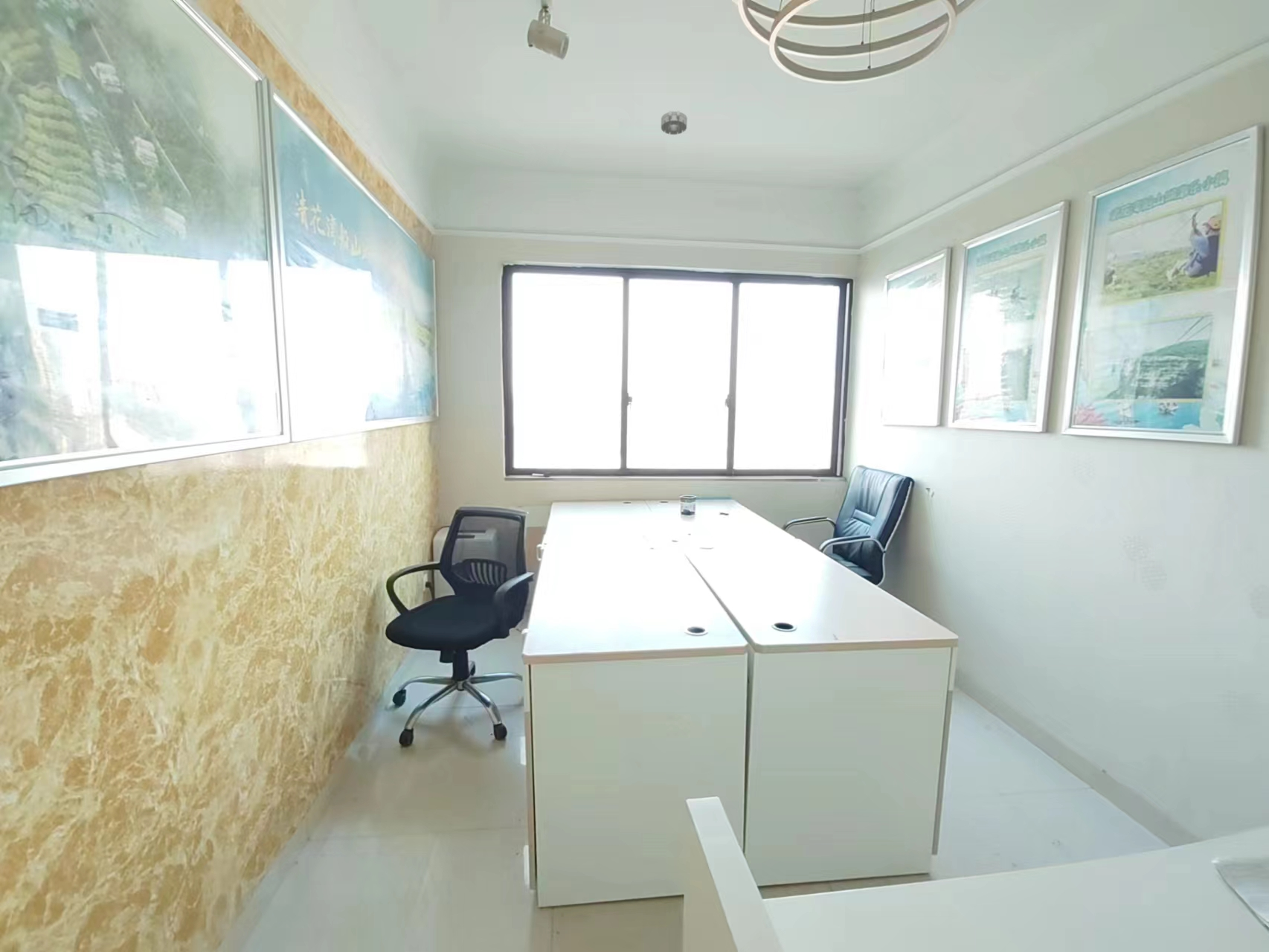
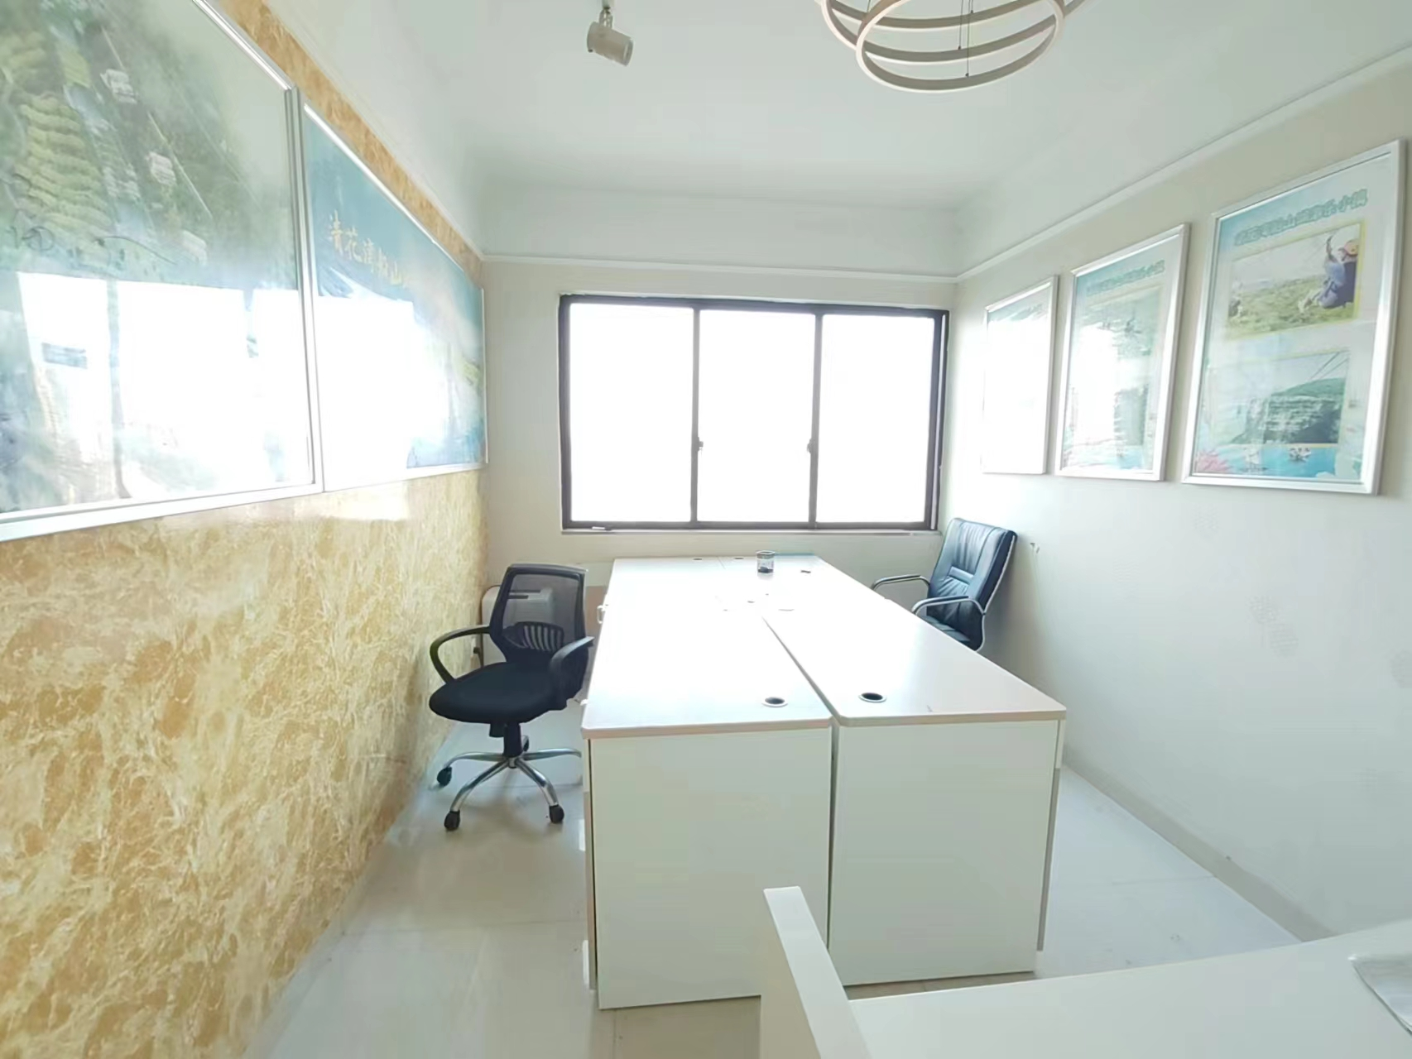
- smoke detector [661,110,688,135]
